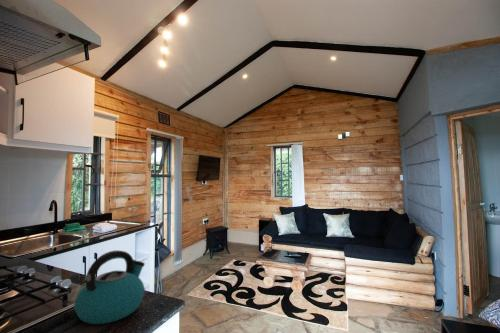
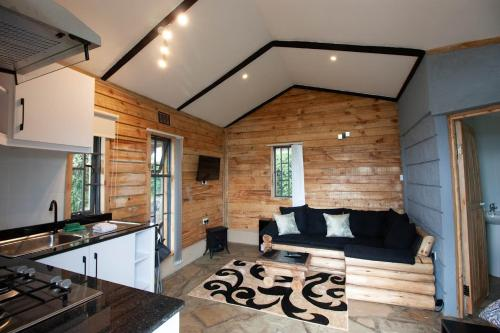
- kettle [73,249,146,325]
